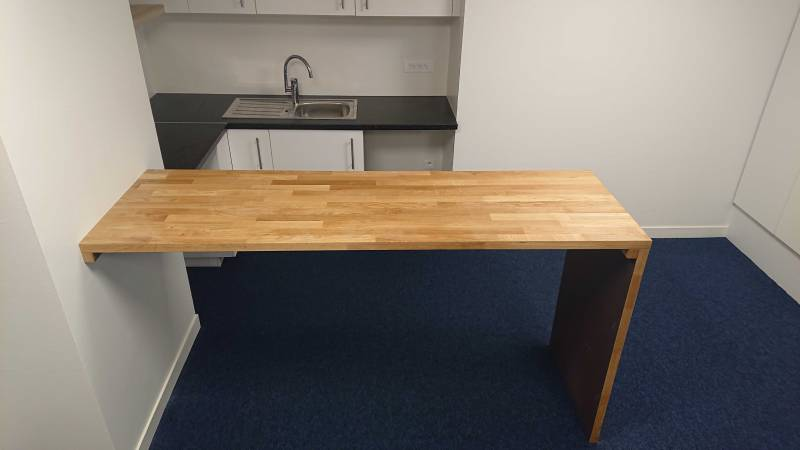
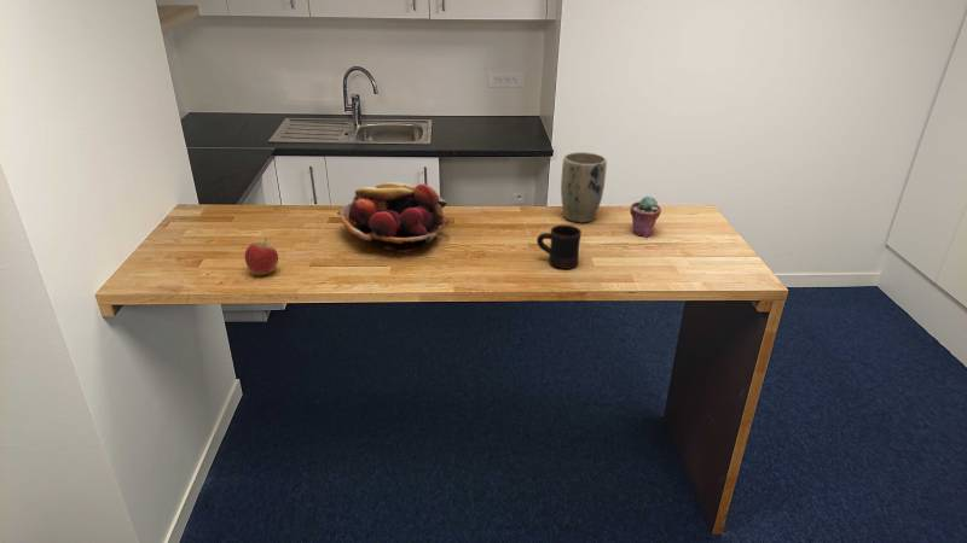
+ potted succulent [629,195,662,238]
+ fruit basket [336,181,450,253]
+ apple [244,238,279,276]
+ plant pot [560,151,608,224]
+ mug [535,224,583,269]
